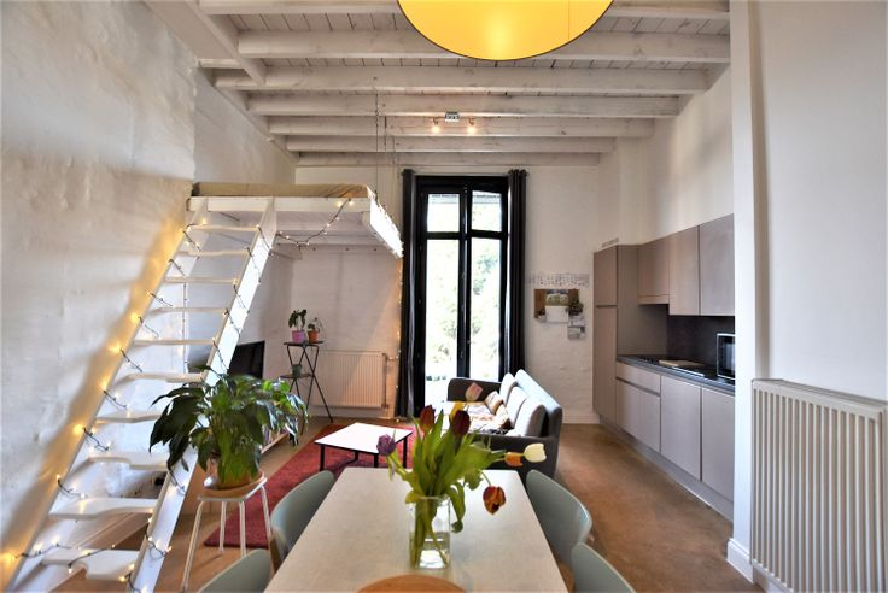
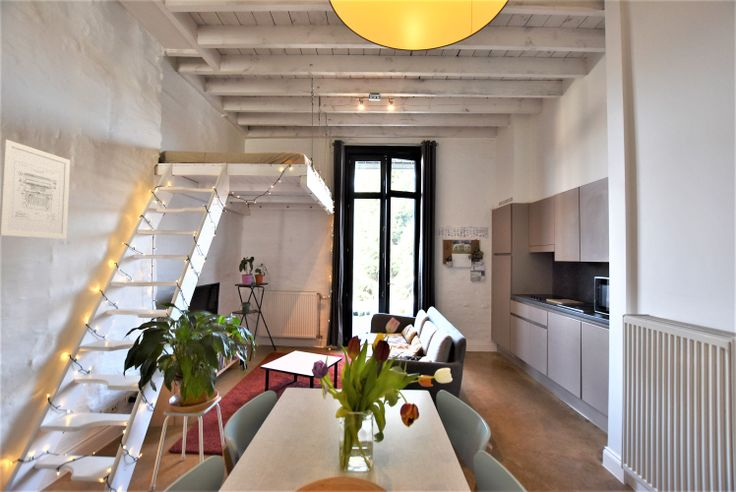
+ wall art [0,138,71,240]
